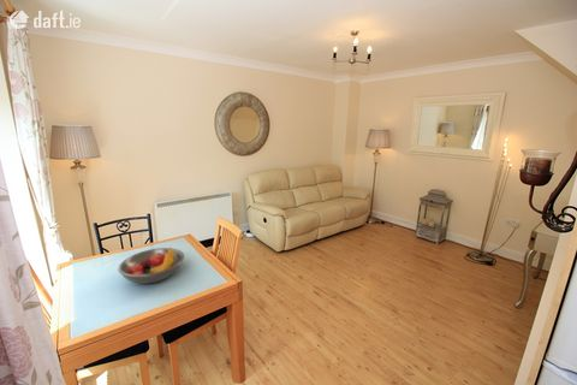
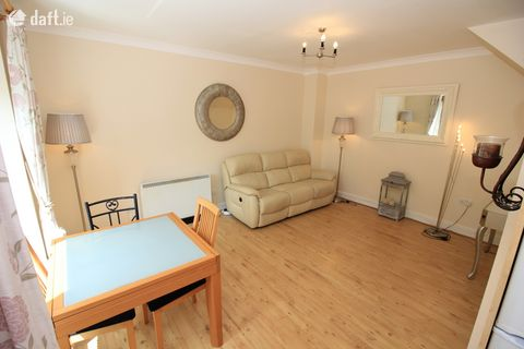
- fruit bowl [117,247,185,285]
